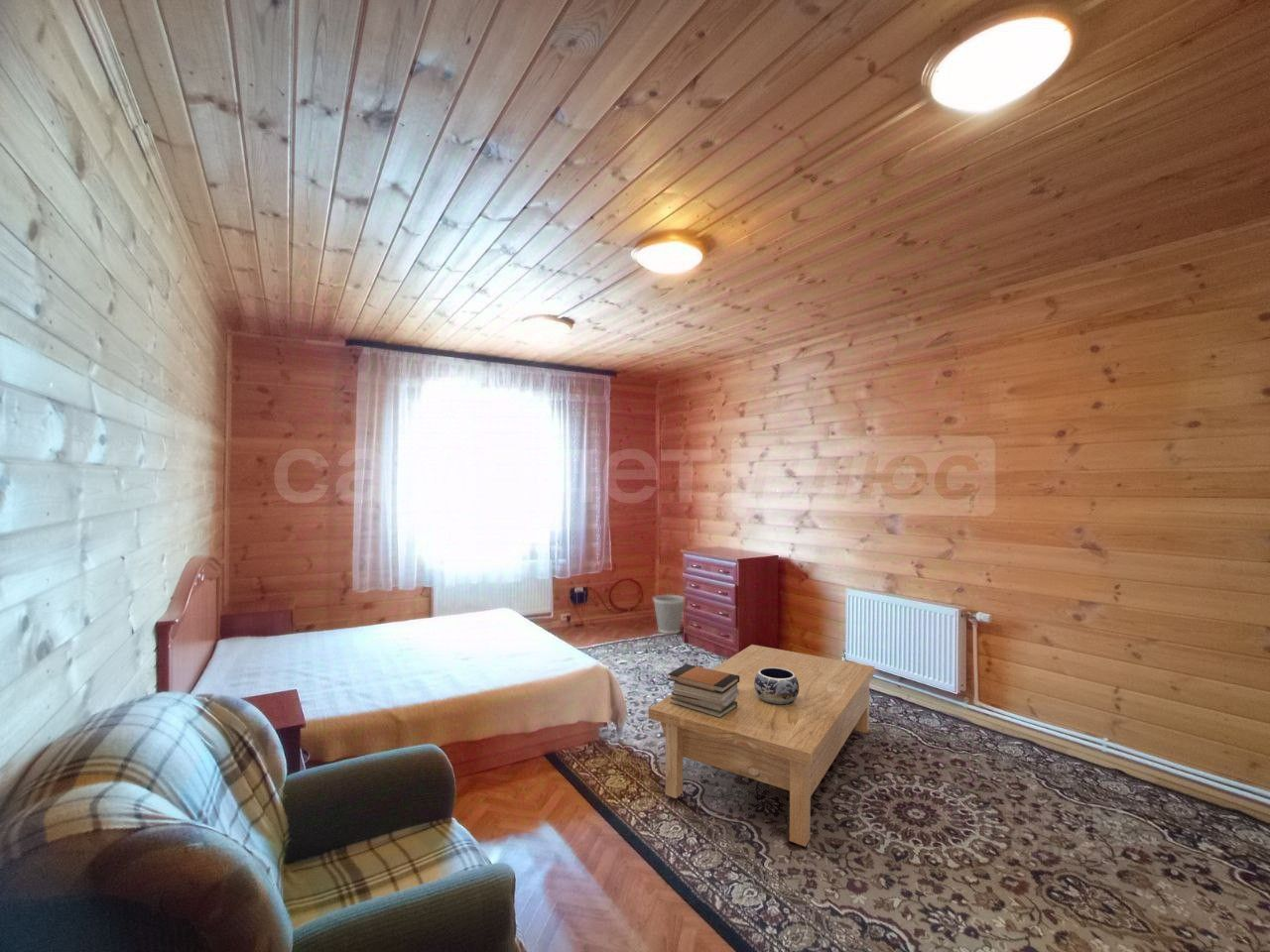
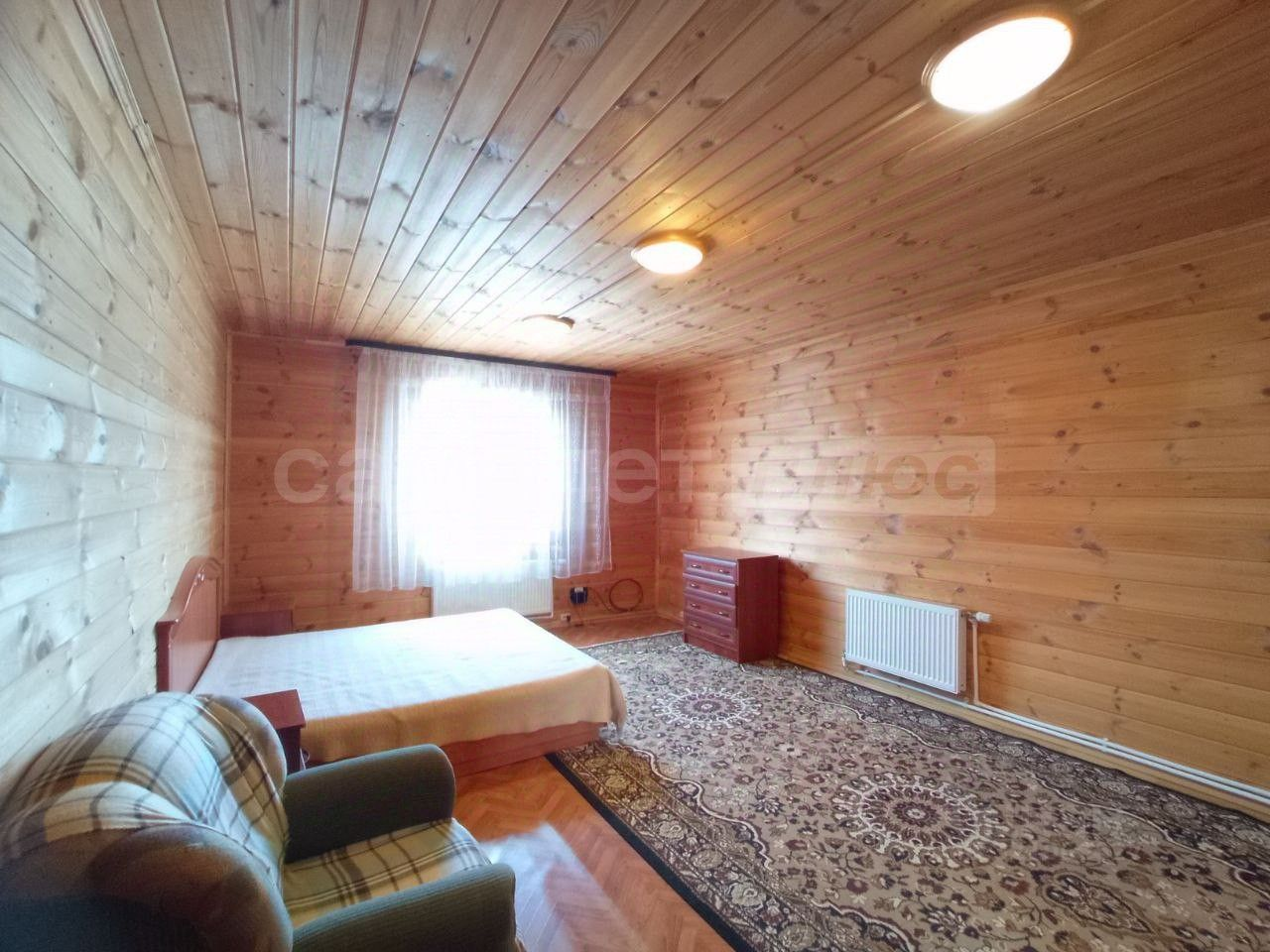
- wastebasket [652,594,685,635]
- book stack [667,663,739,718]
- coffee table [648,644,875,848]
- decorative bowl [754,667,799,705]
